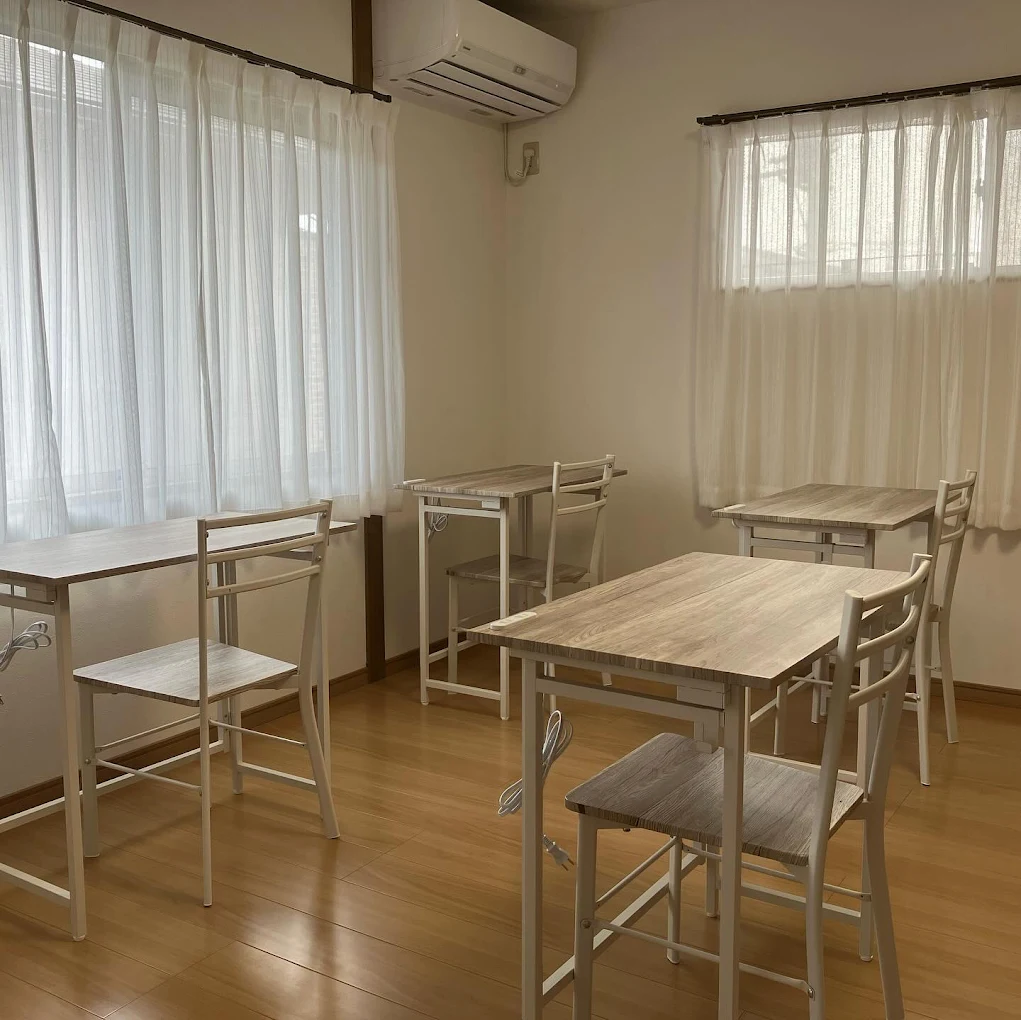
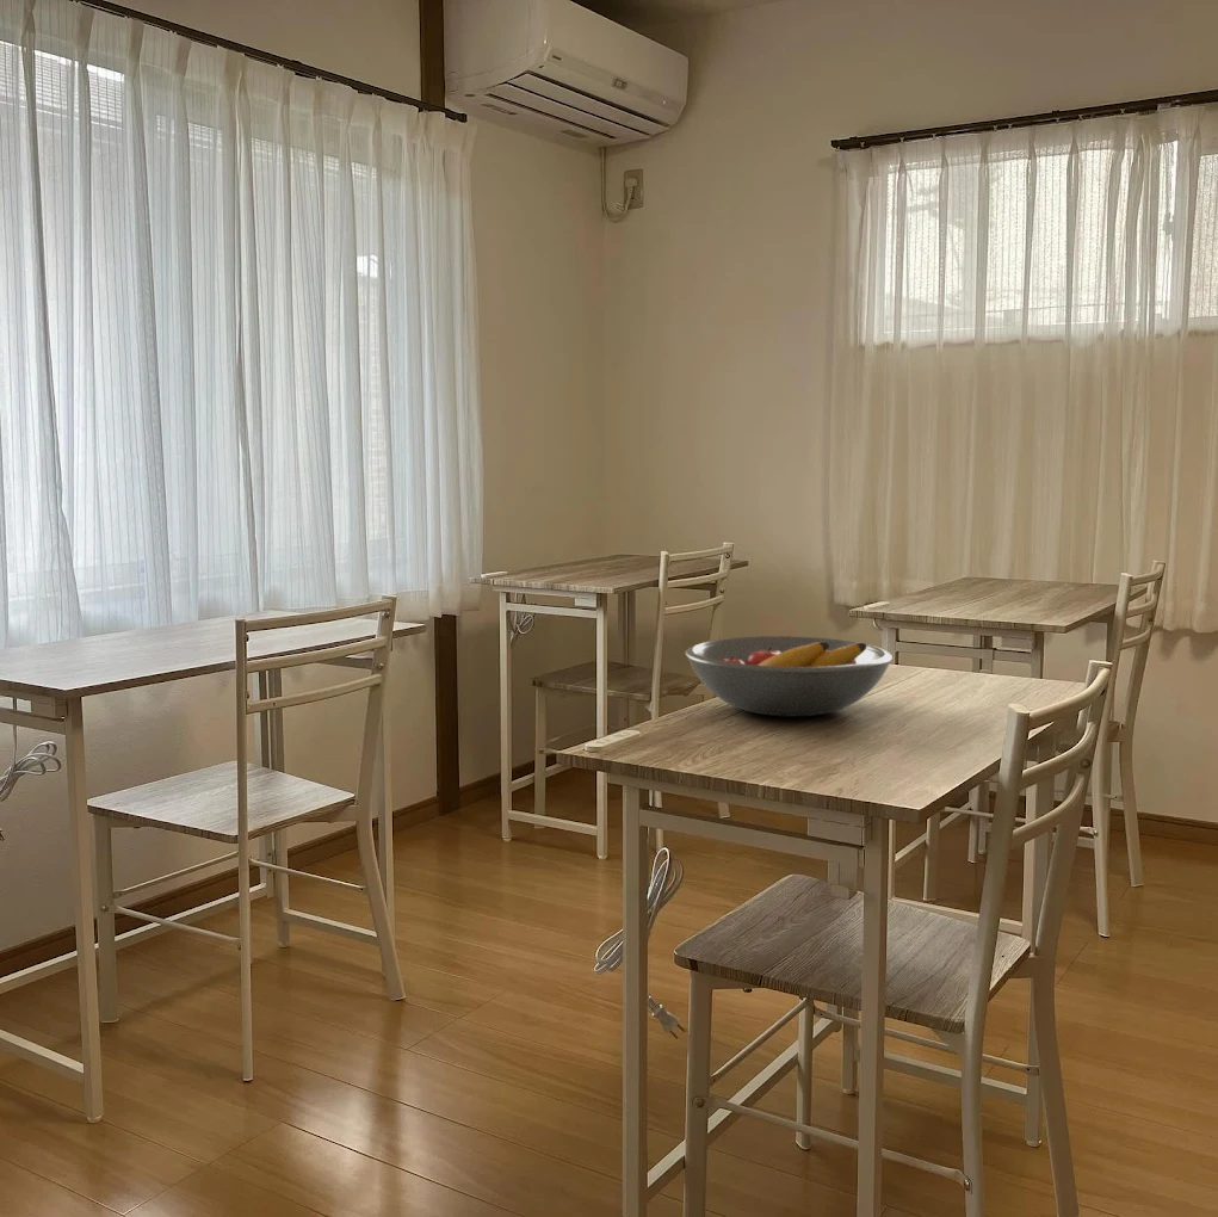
+ fruit bowl [685,635,894,718]
